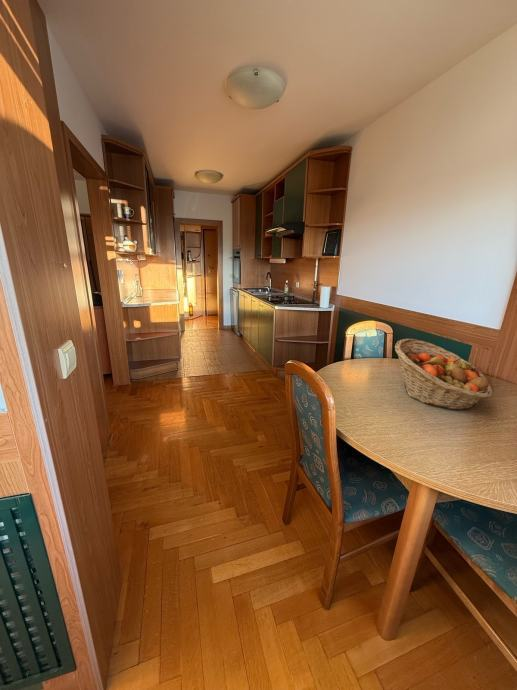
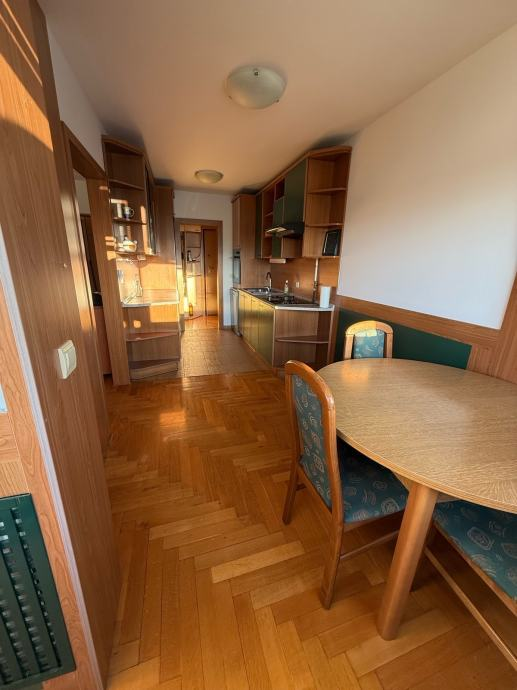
- fruit basket [394,338,493,411]
